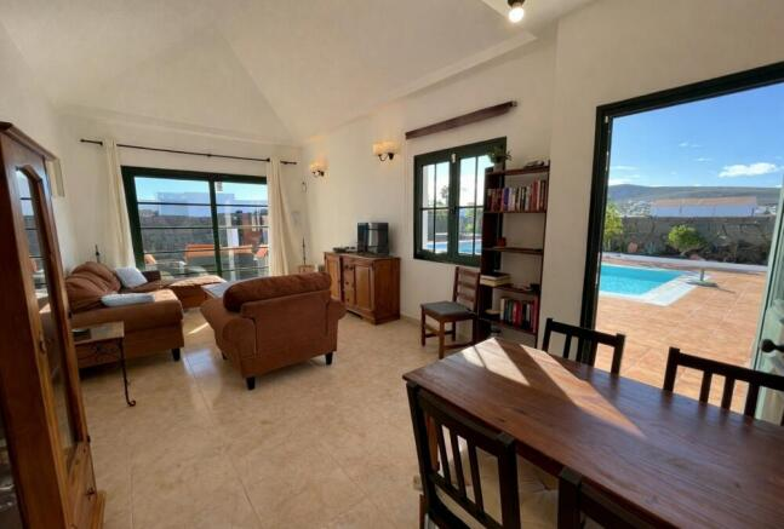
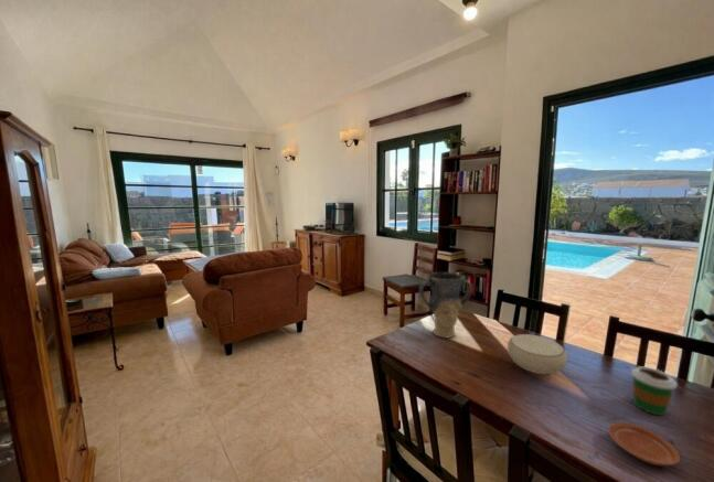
+ bowl [507,333,568,375]
+ plate [607,421,681,467]
+ coffee cup [630,366,679,416]
+ vase [418,271,473,339]
